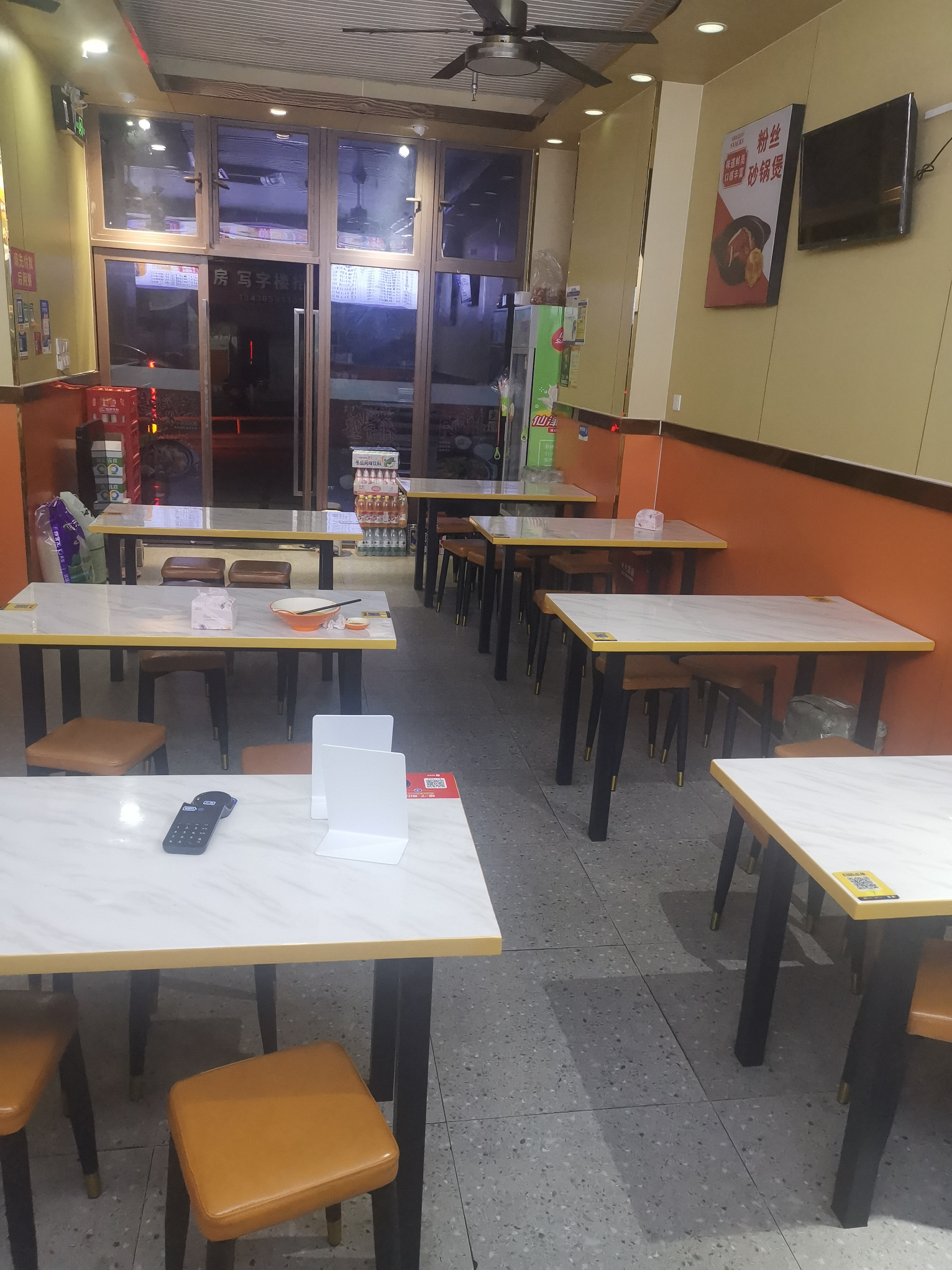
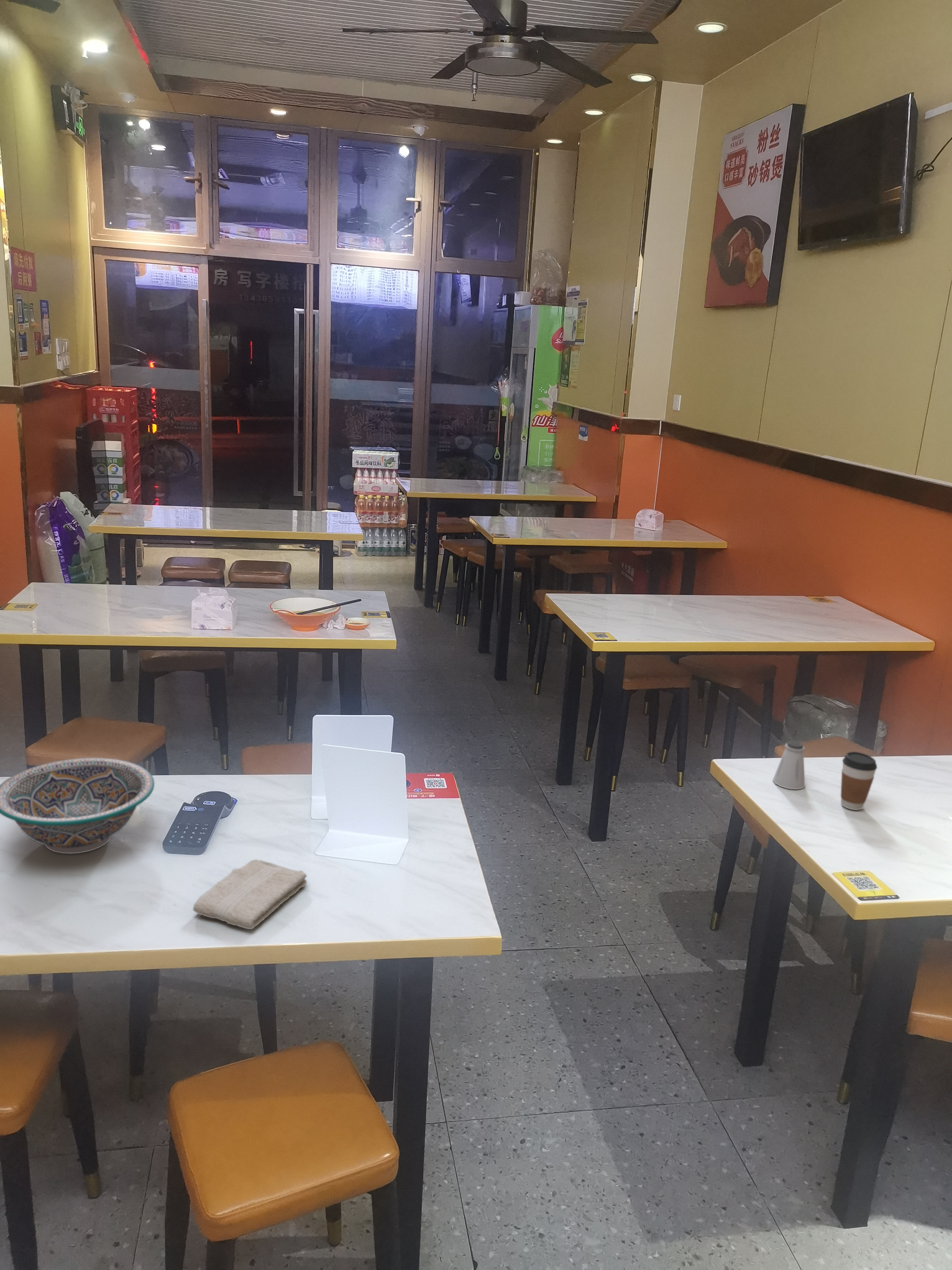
+ saltshaker [773,740,805,790]
+ coffee cup [840,751,877,810]
+ washcloth [193,859,307,929]
+ bowl [0,758,155,854]
